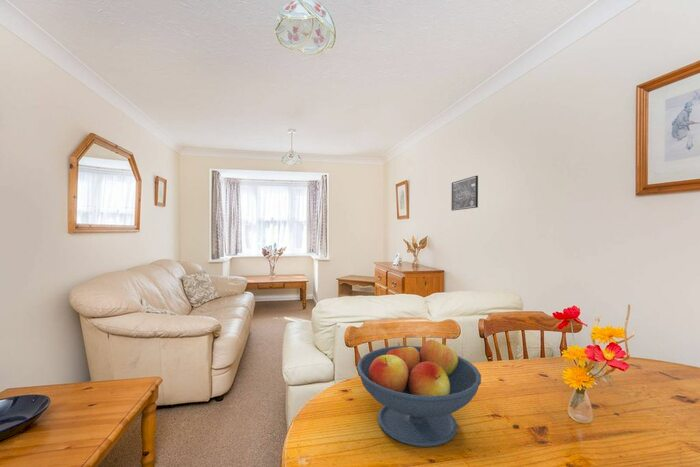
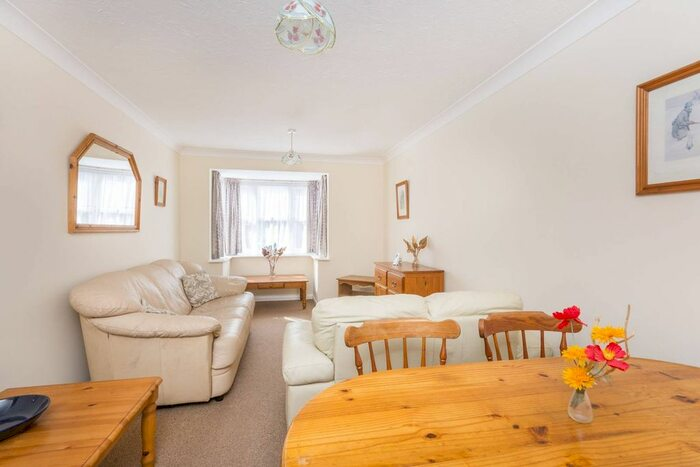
- wall art [451,175,479,211]
- fruit bowl [356,338,482,448]
